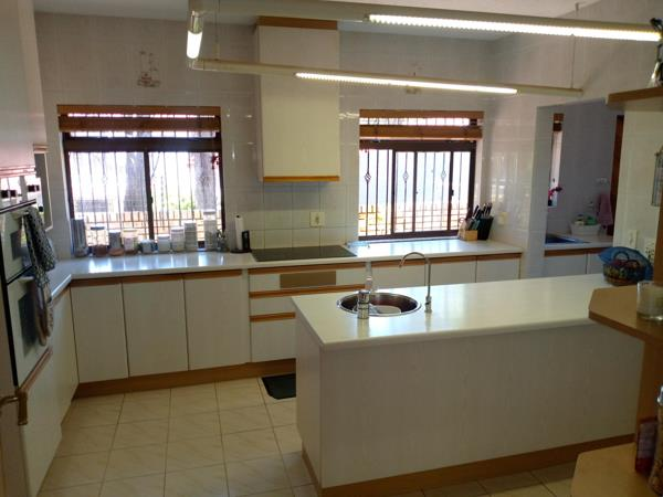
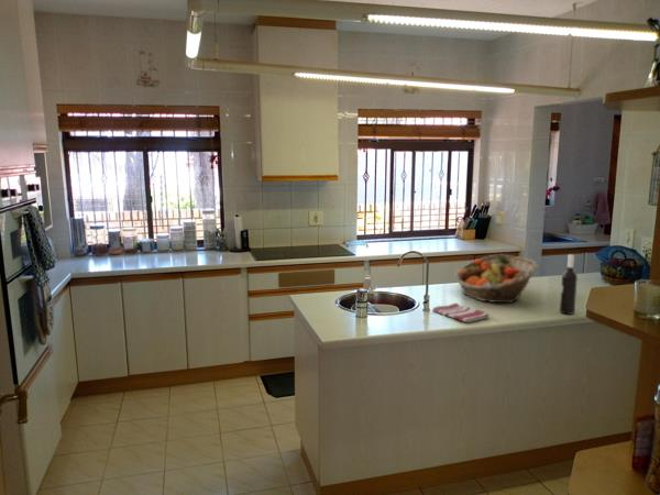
+ wine bottle [559,253,579,316]
+ fruit basket [453,254,539,304]
+ dish towel [431,301,491,323]
